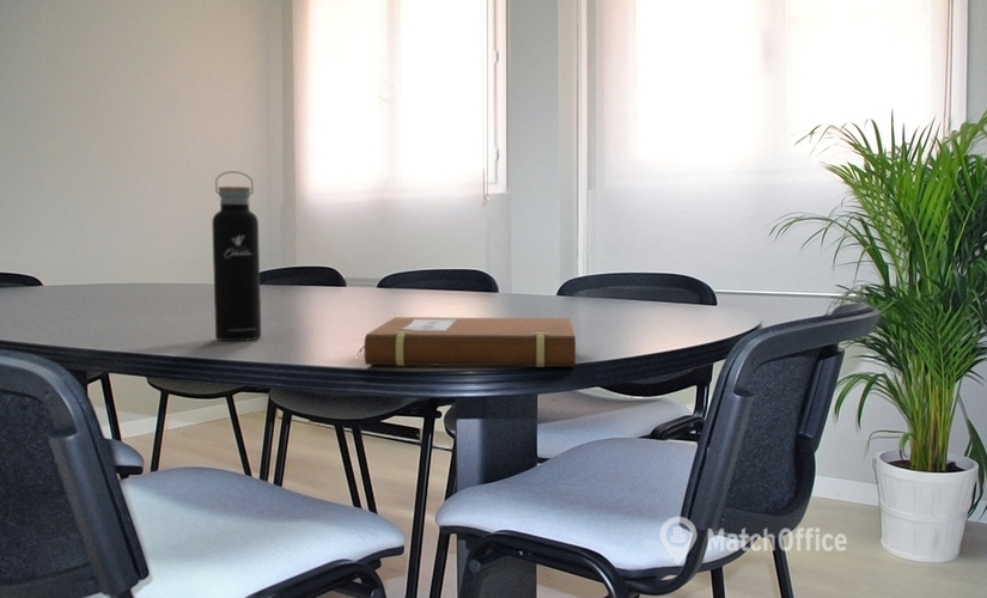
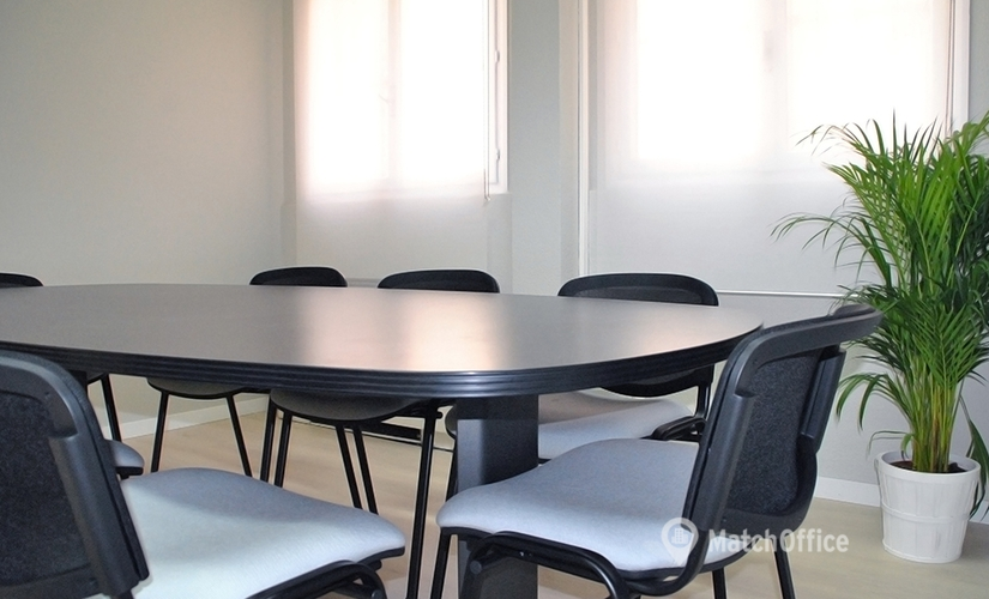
- water bottle [211,170,262,342]
- notebook [357,316,577,368]
